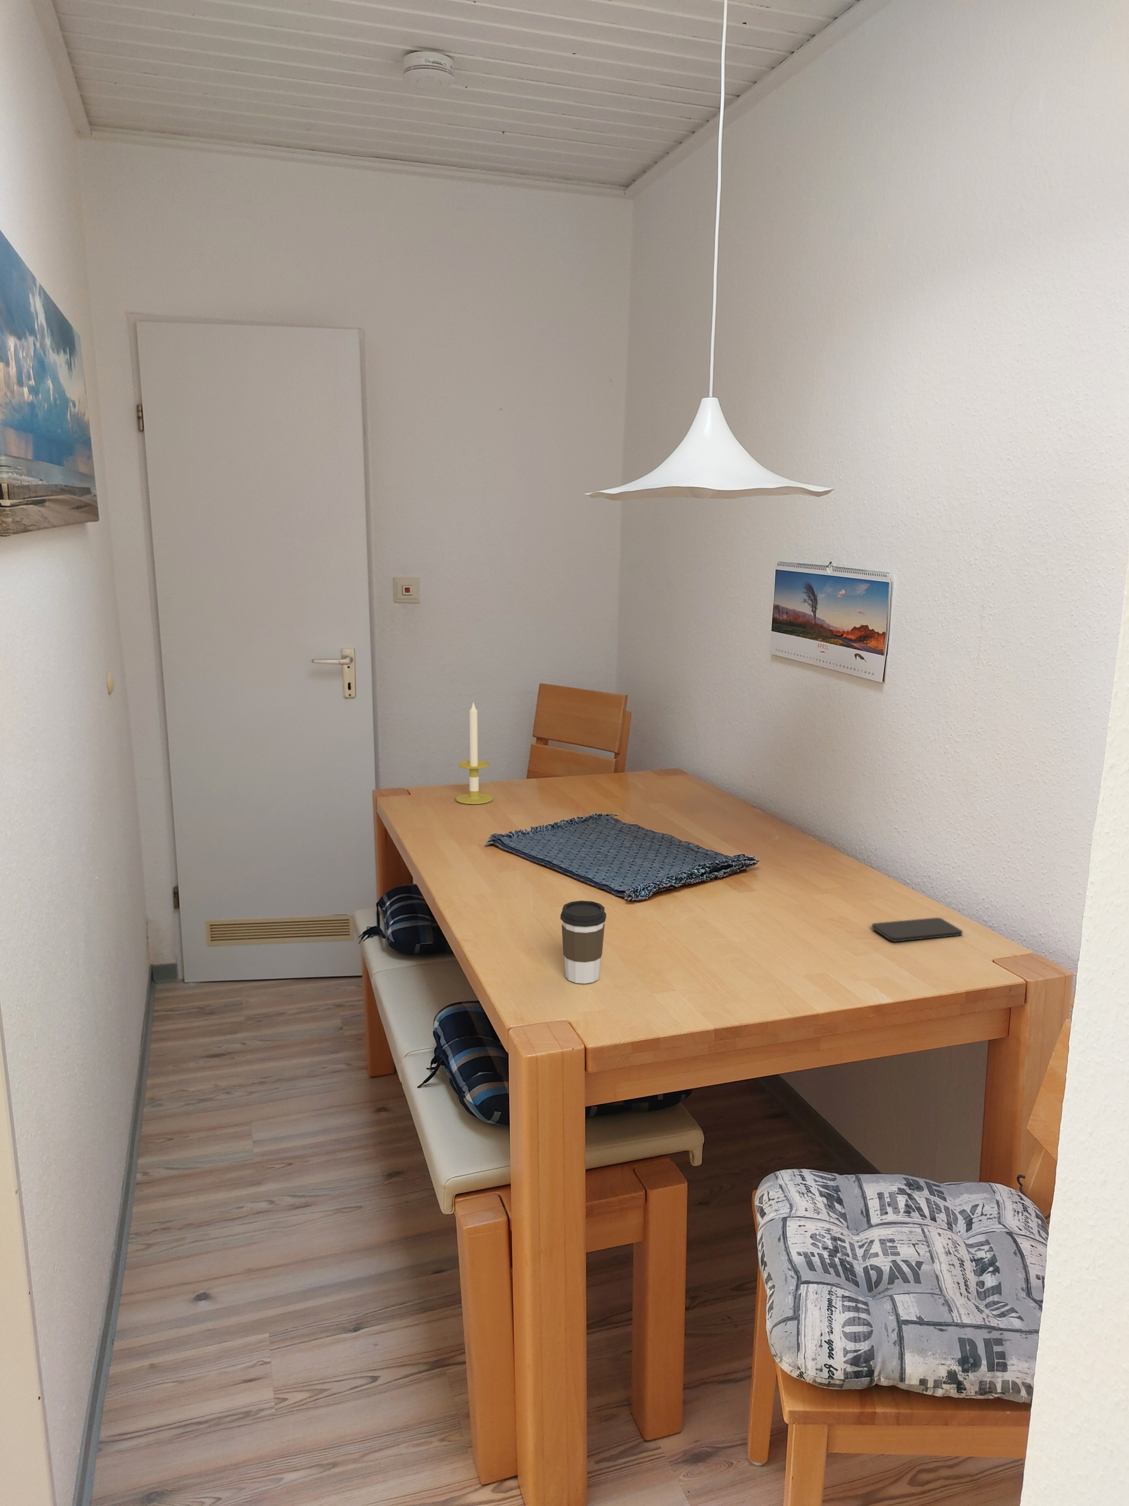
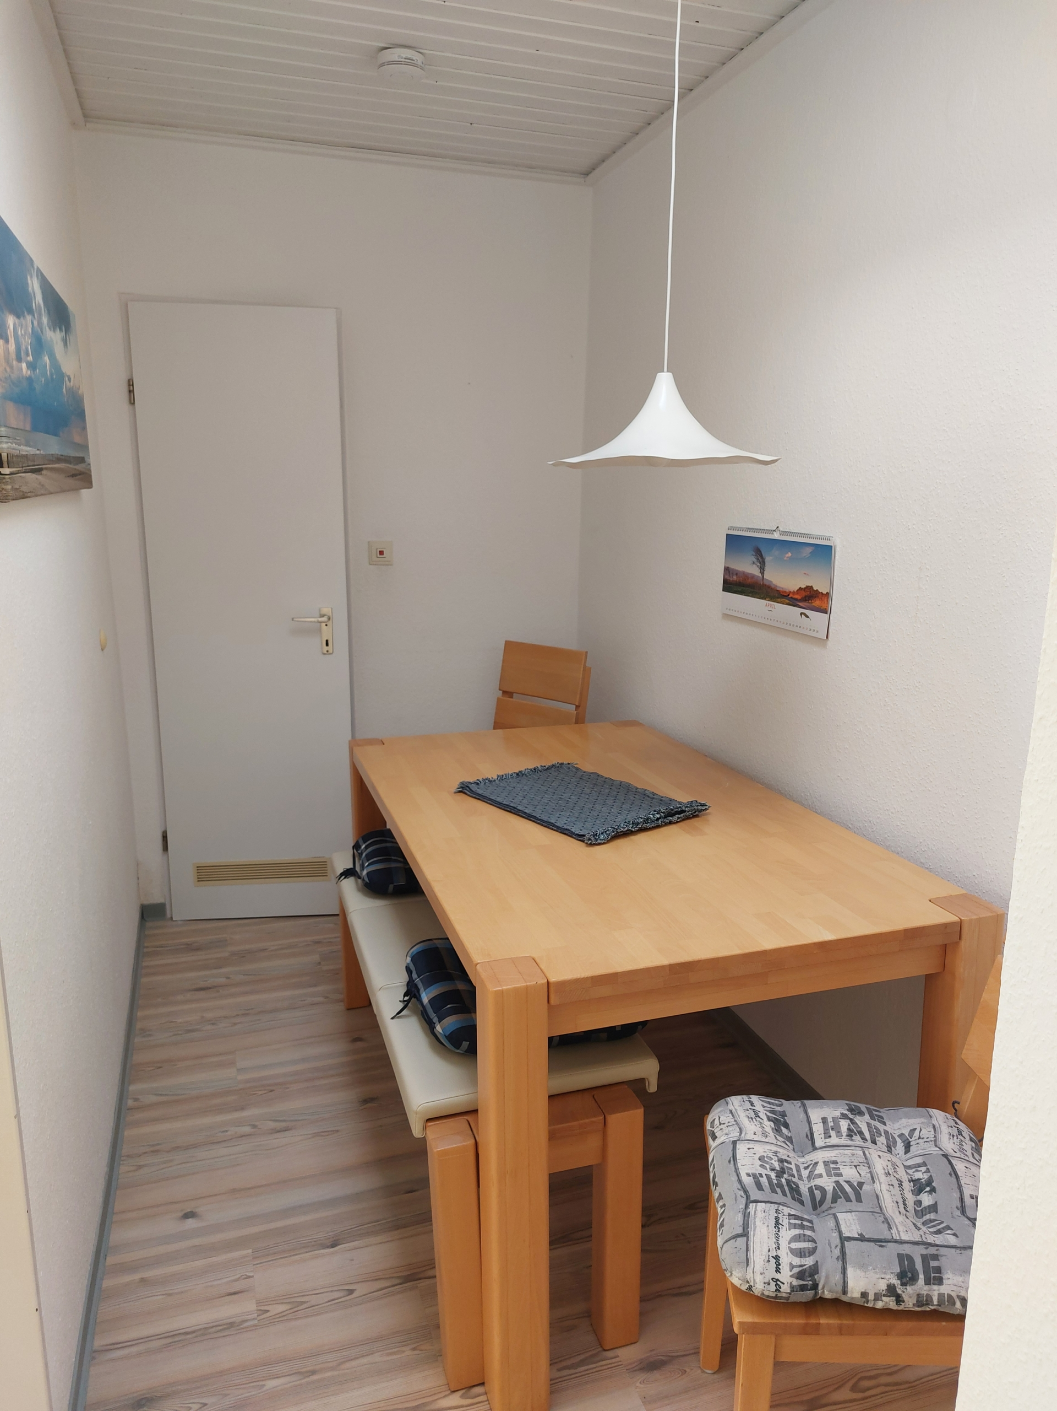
- candle [455,702,493,805]
- coffee cup [560,900,607,984]
- smartphone [870,917,963,943]
